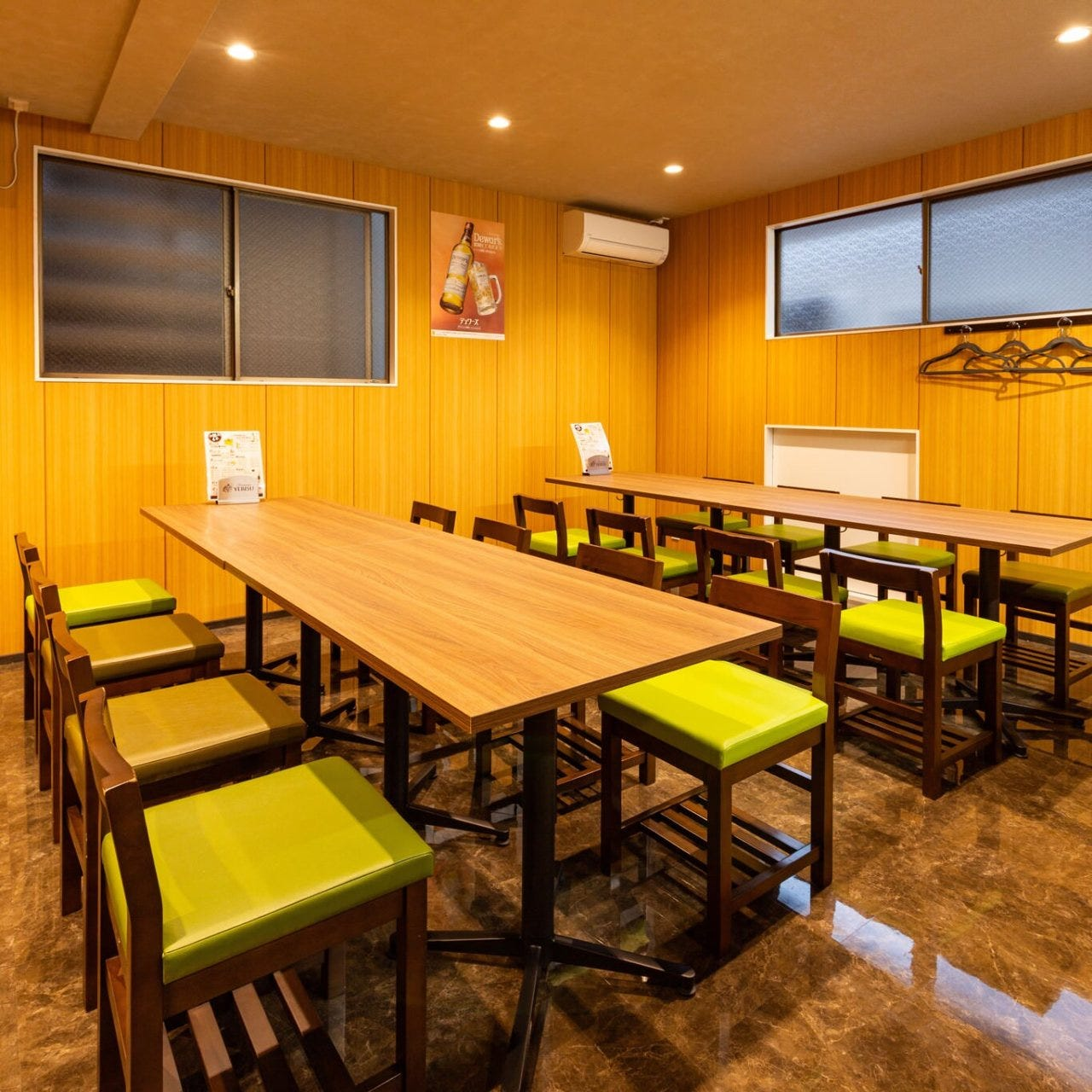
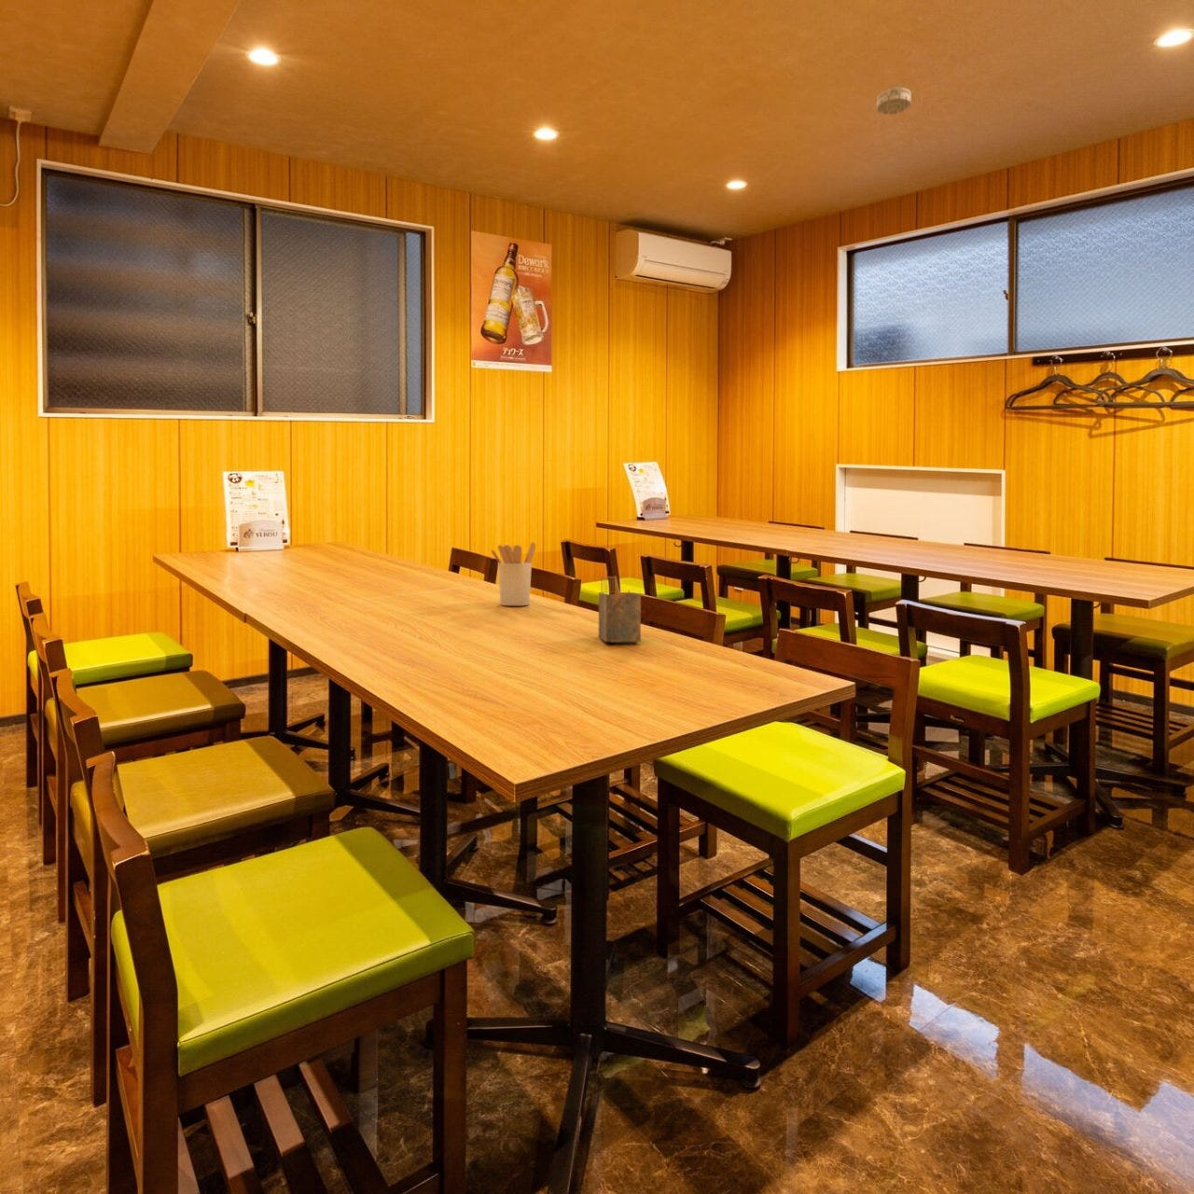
+ smoke detector [876,85,912,116]
+ utensil holder [490,541,537,607]
+ napkin holder [598,575,642,643]
